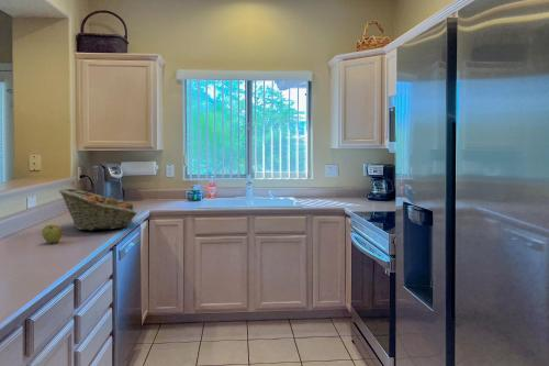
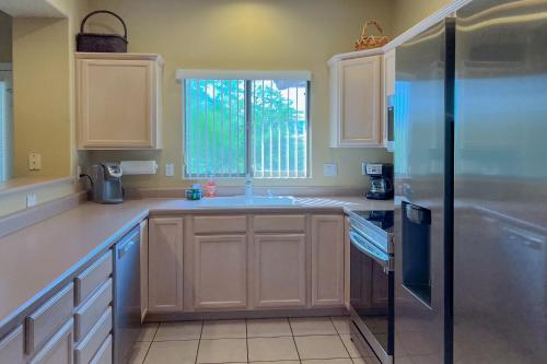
- apple [41,224,63,244]
- fruit basket [58,188,138,232]
